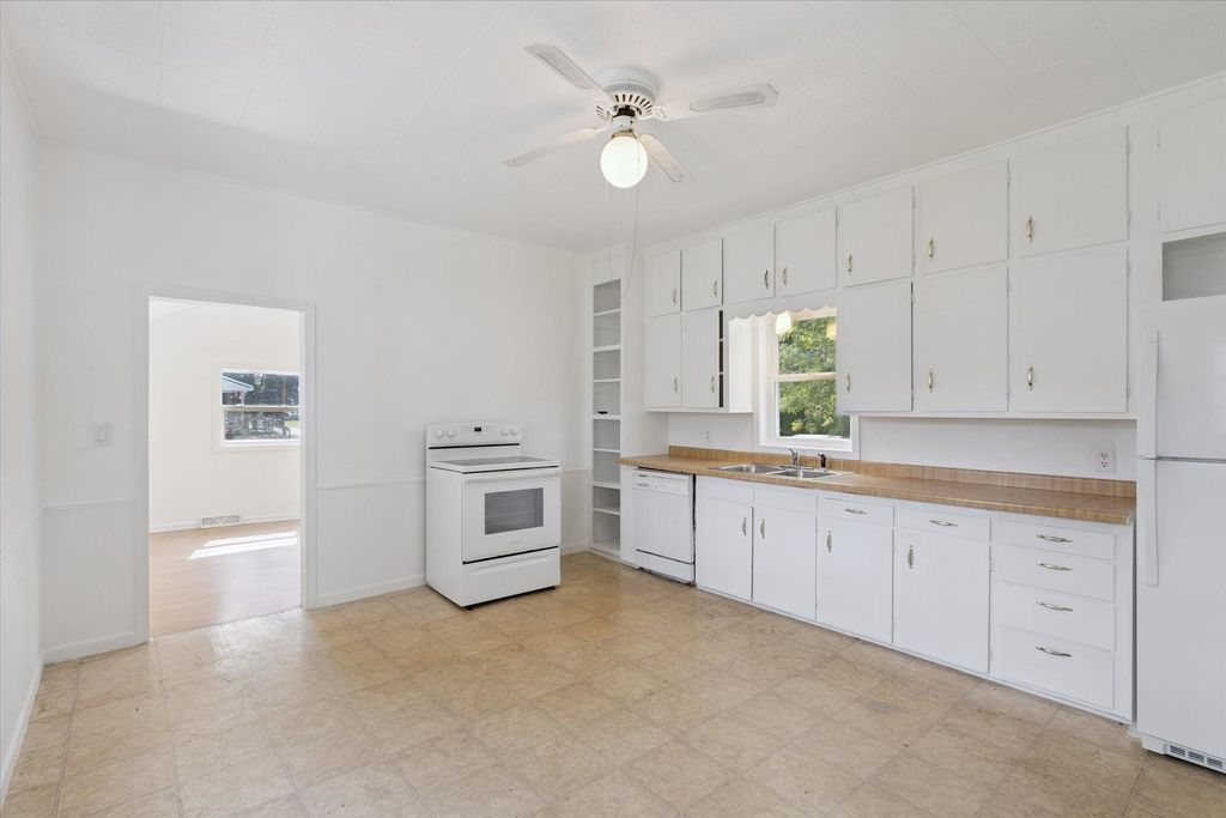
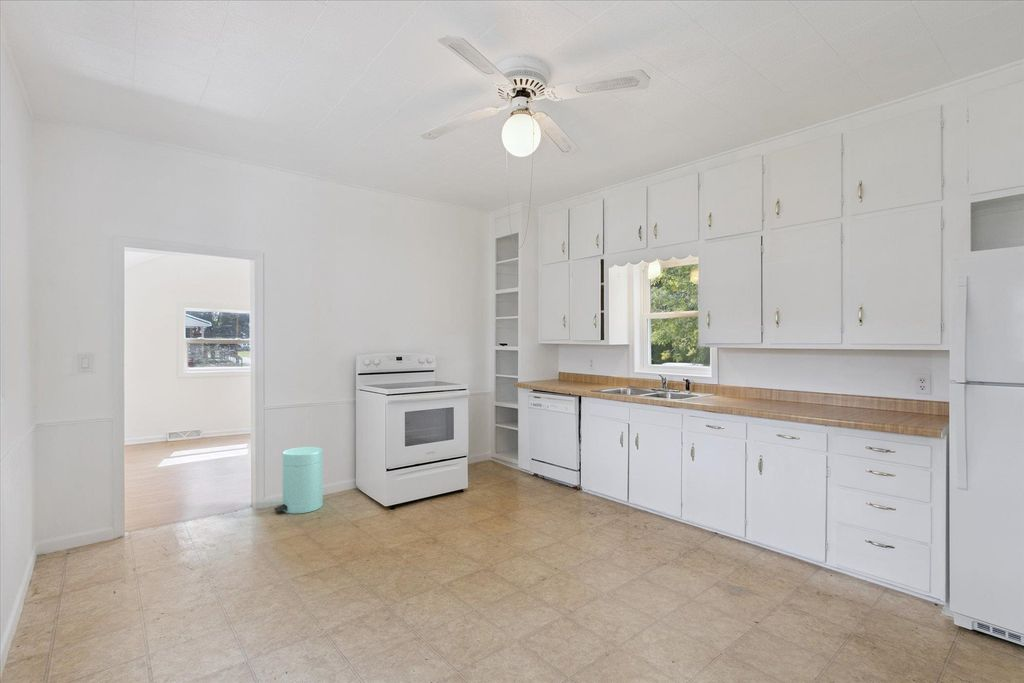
+ trash can [273,446,324,515]
